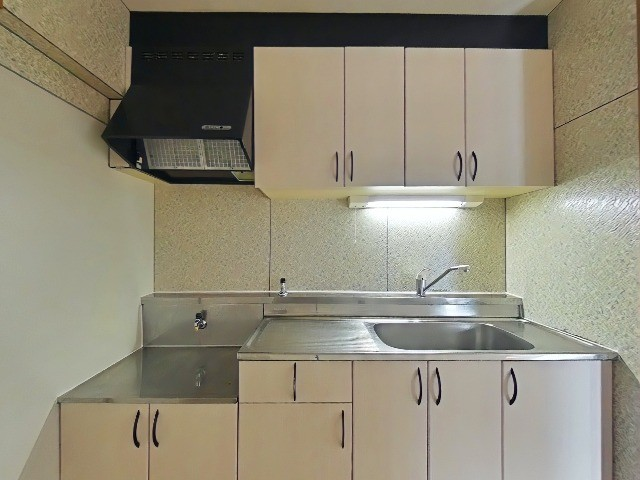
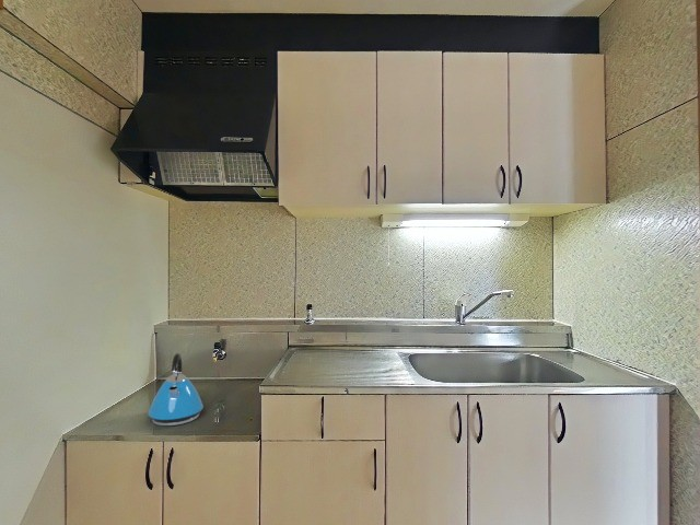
+ kettle [148,352,205,427]
